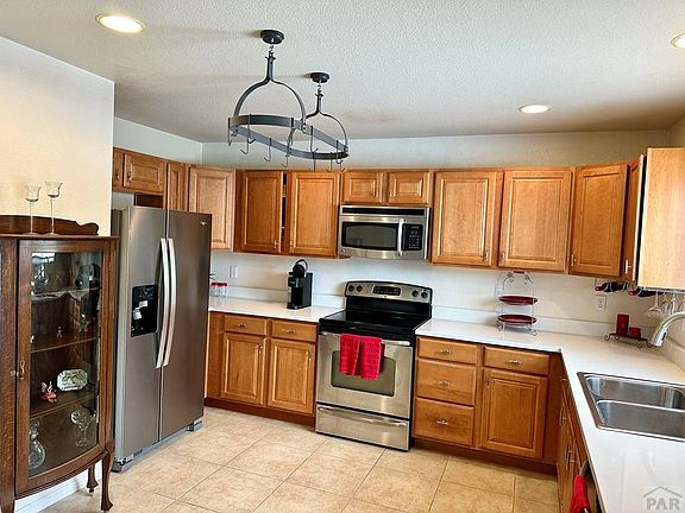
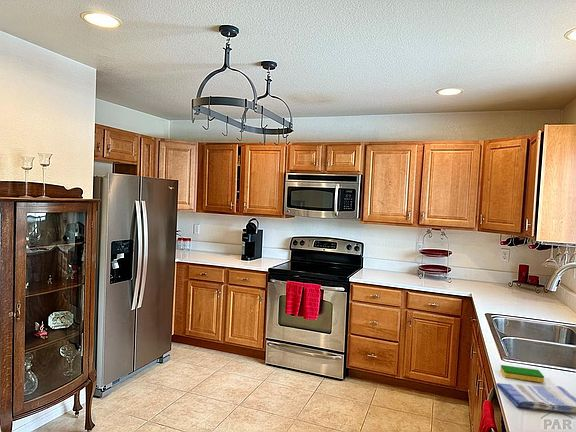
+ dish towel [495,382,576,414]
+ dish sponge [500,364,545,383]
